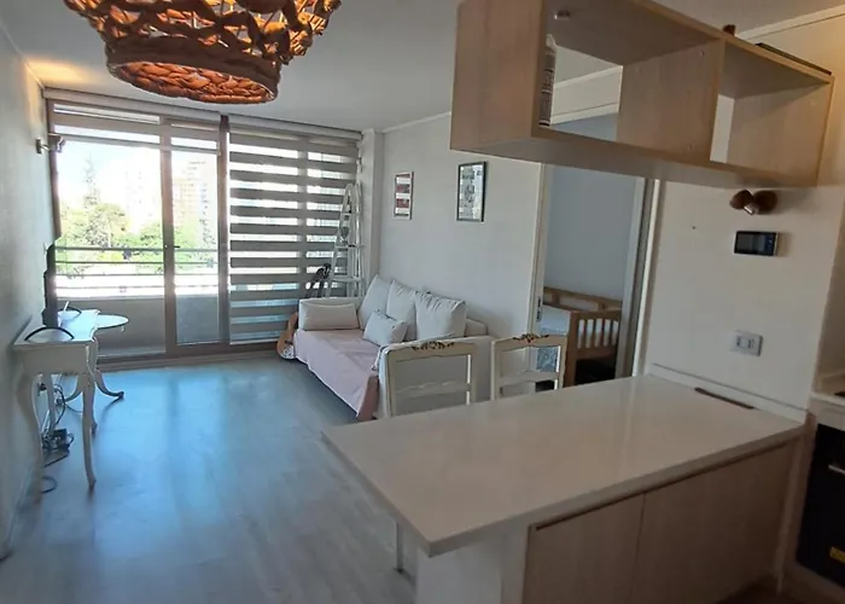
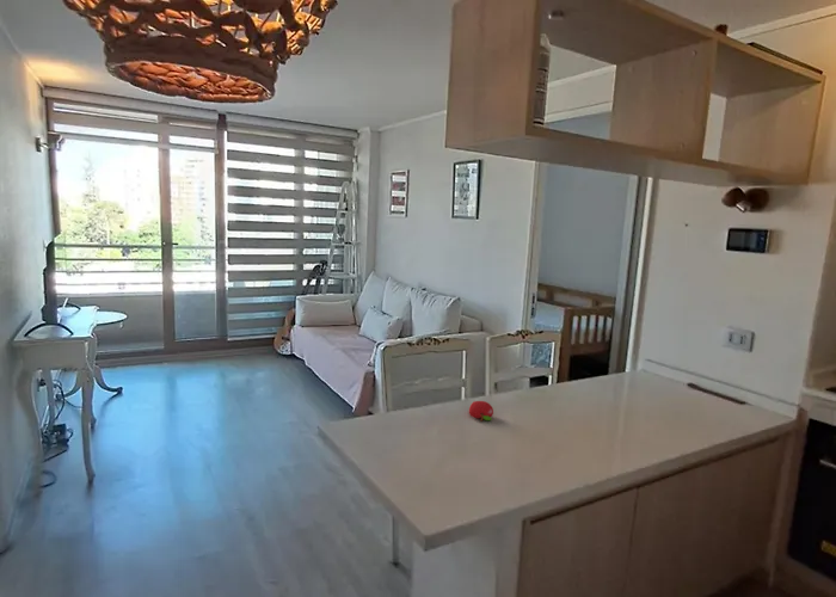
+ fruit [468,400,494,423]
